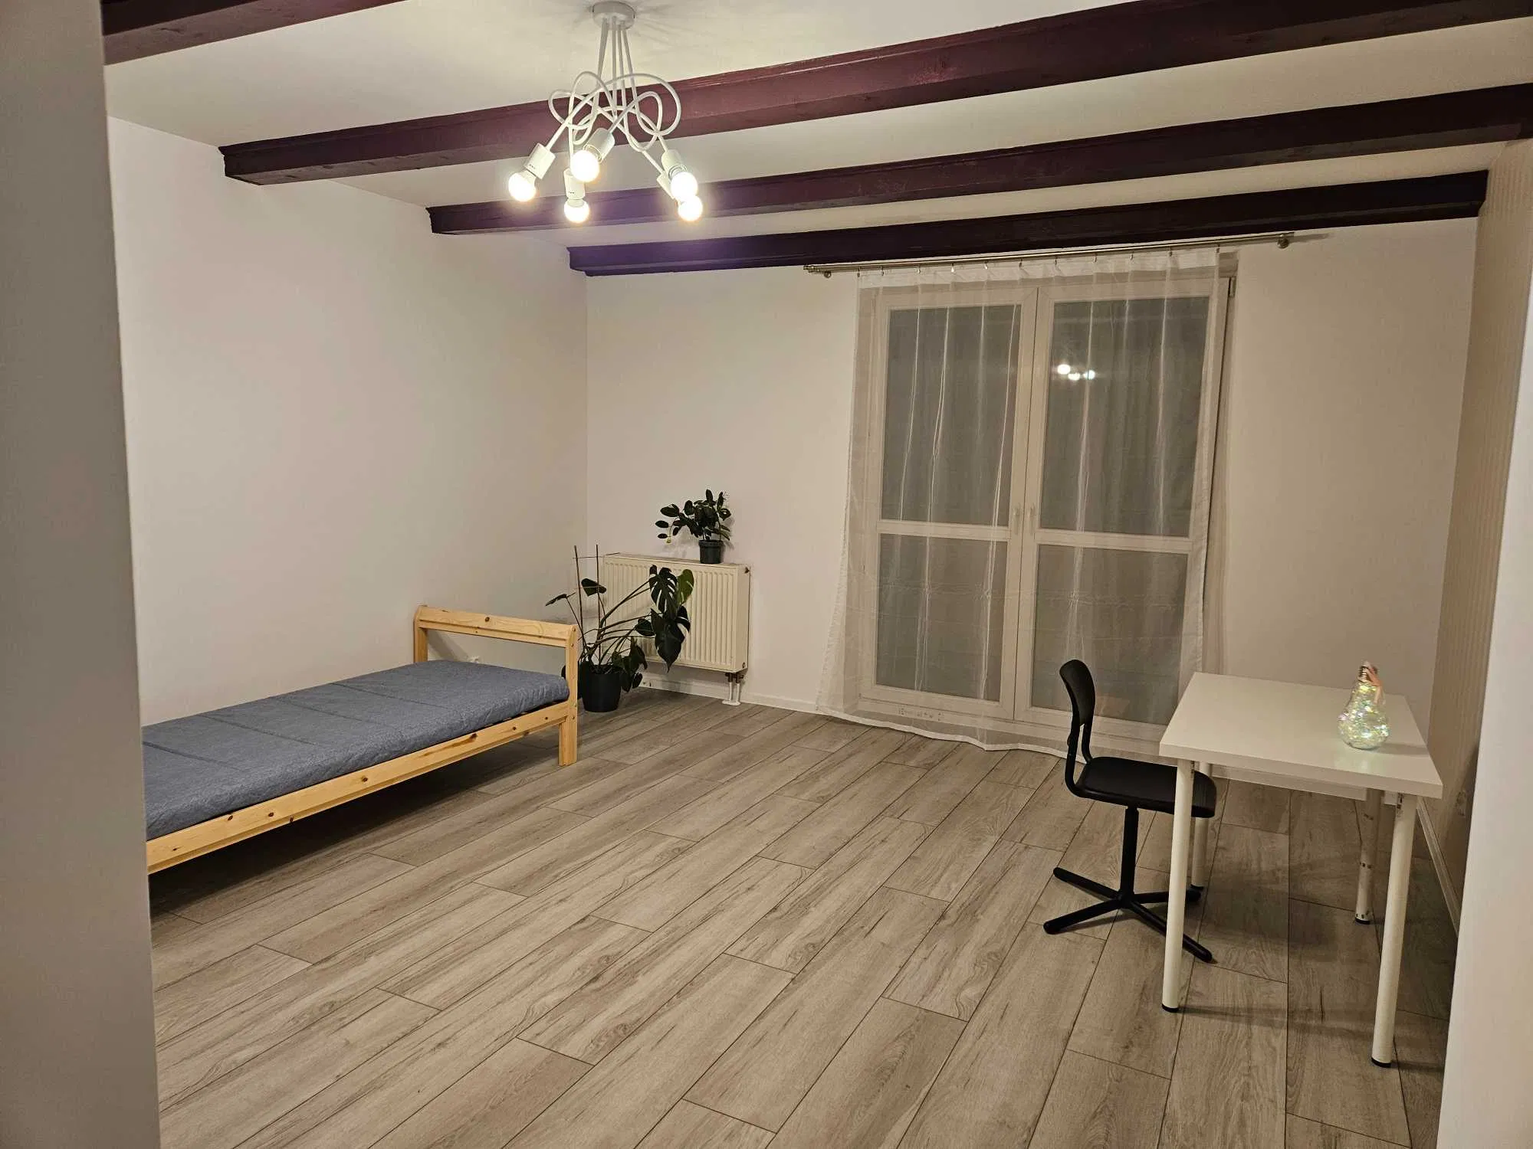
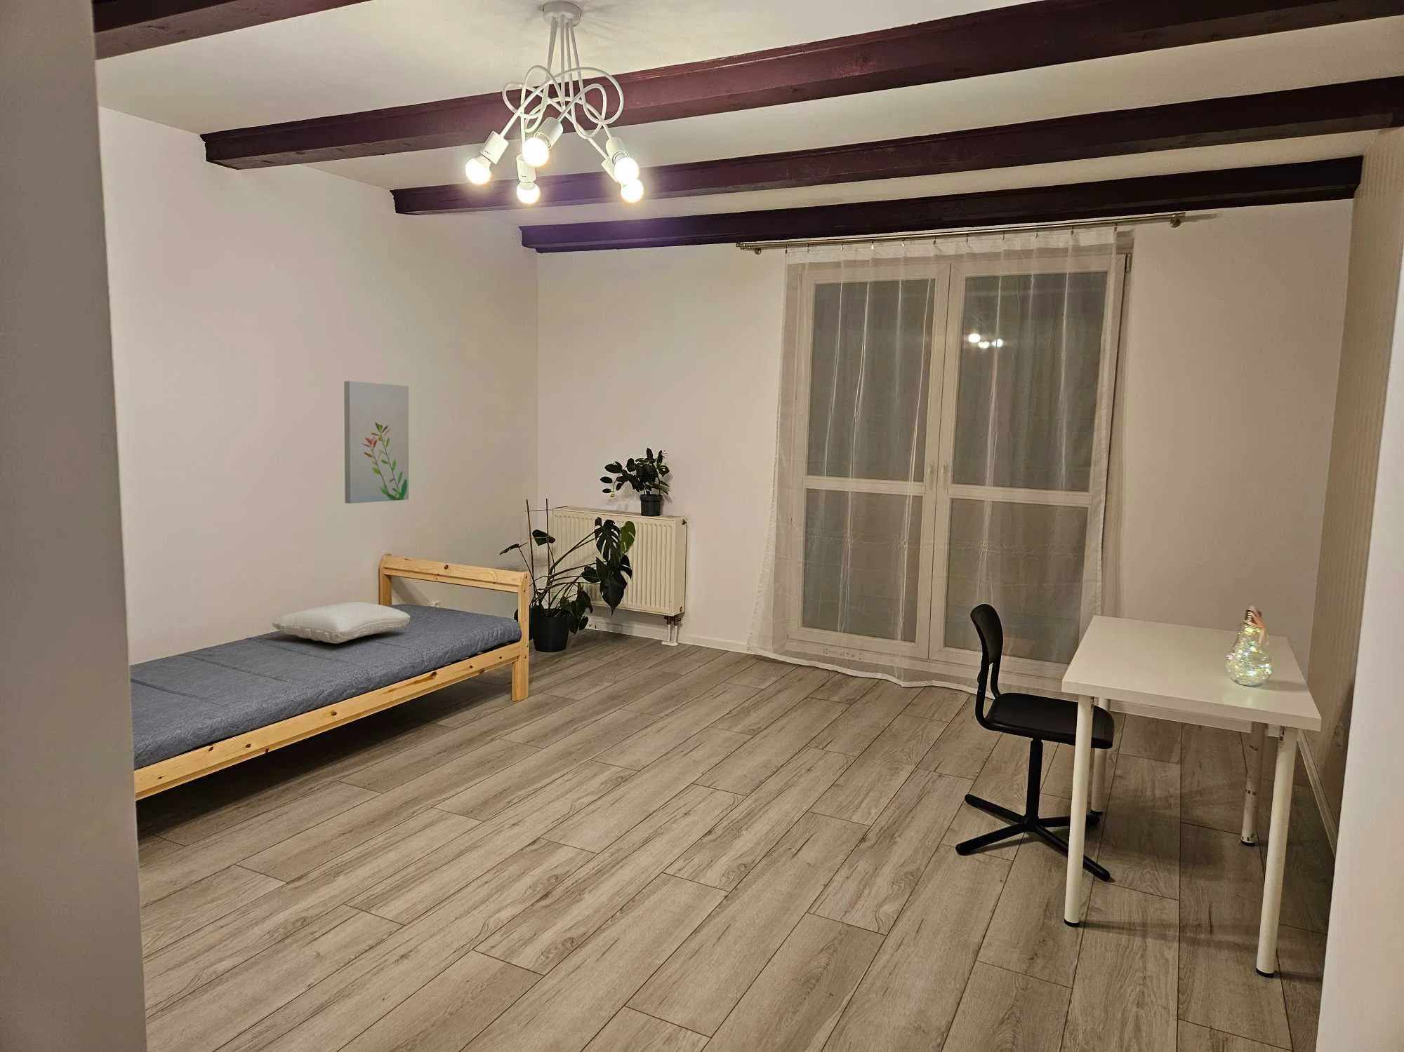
+ wall art [344,381,409,504]
+ pillow [271,601,410,644]
